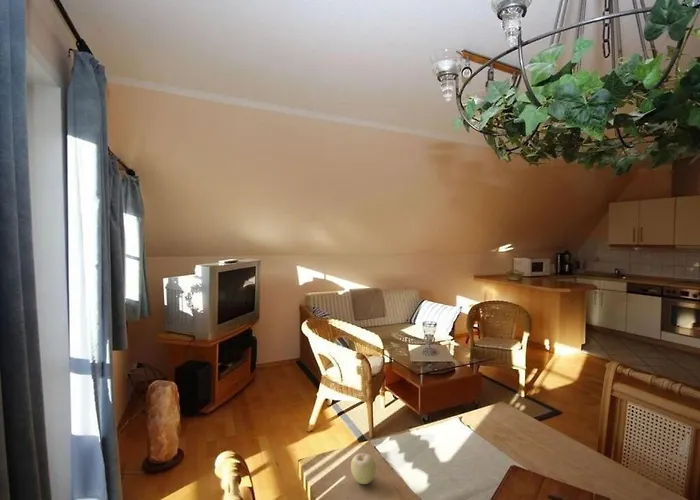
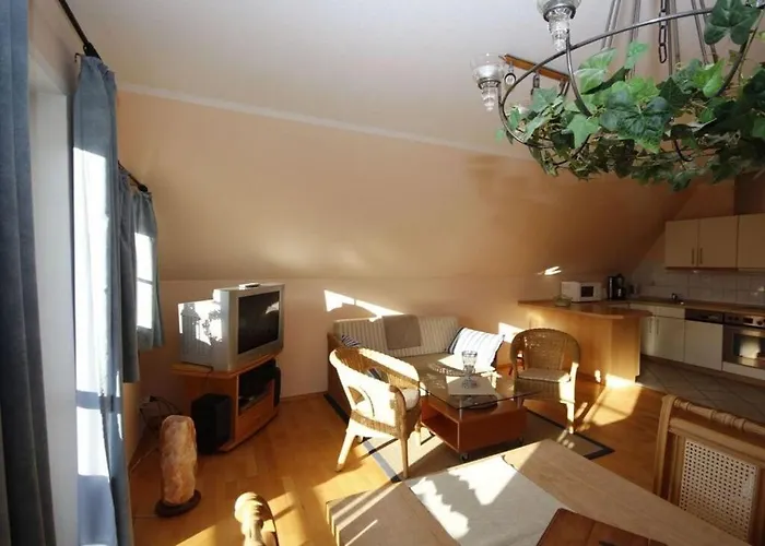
- fruit [350,452,377,485]
